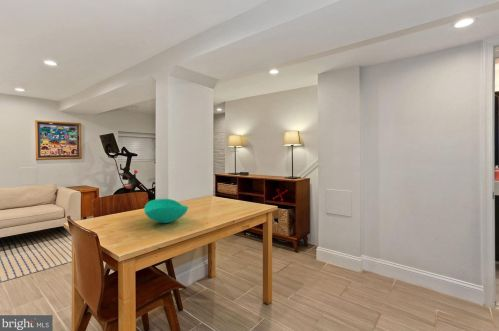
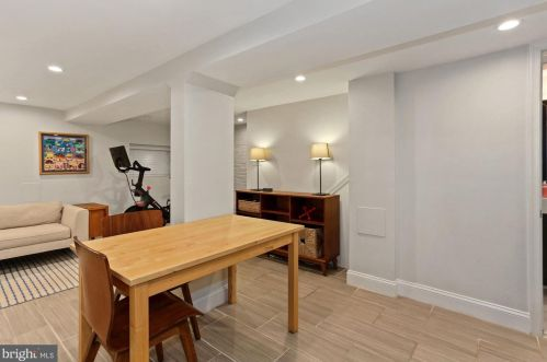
- table top decor [143,198,189,224]
